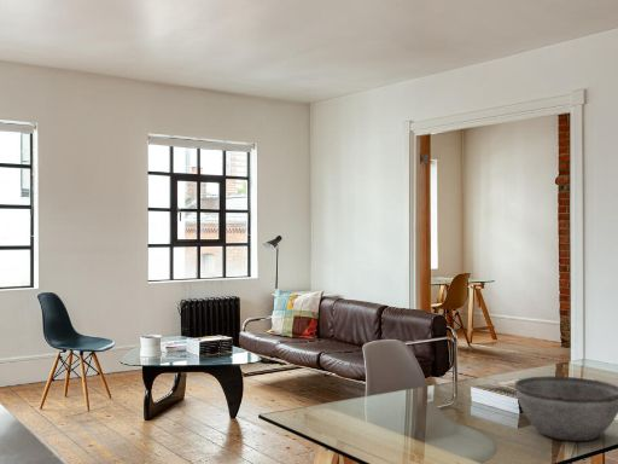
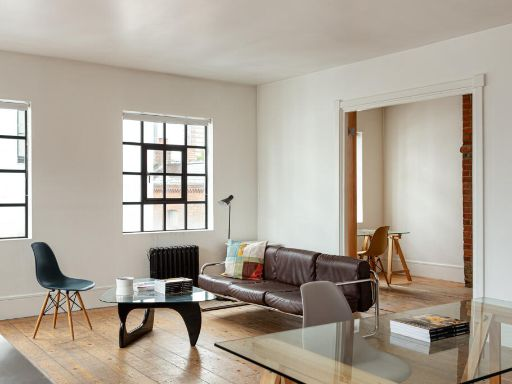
- bowl [513,376,618,442]
